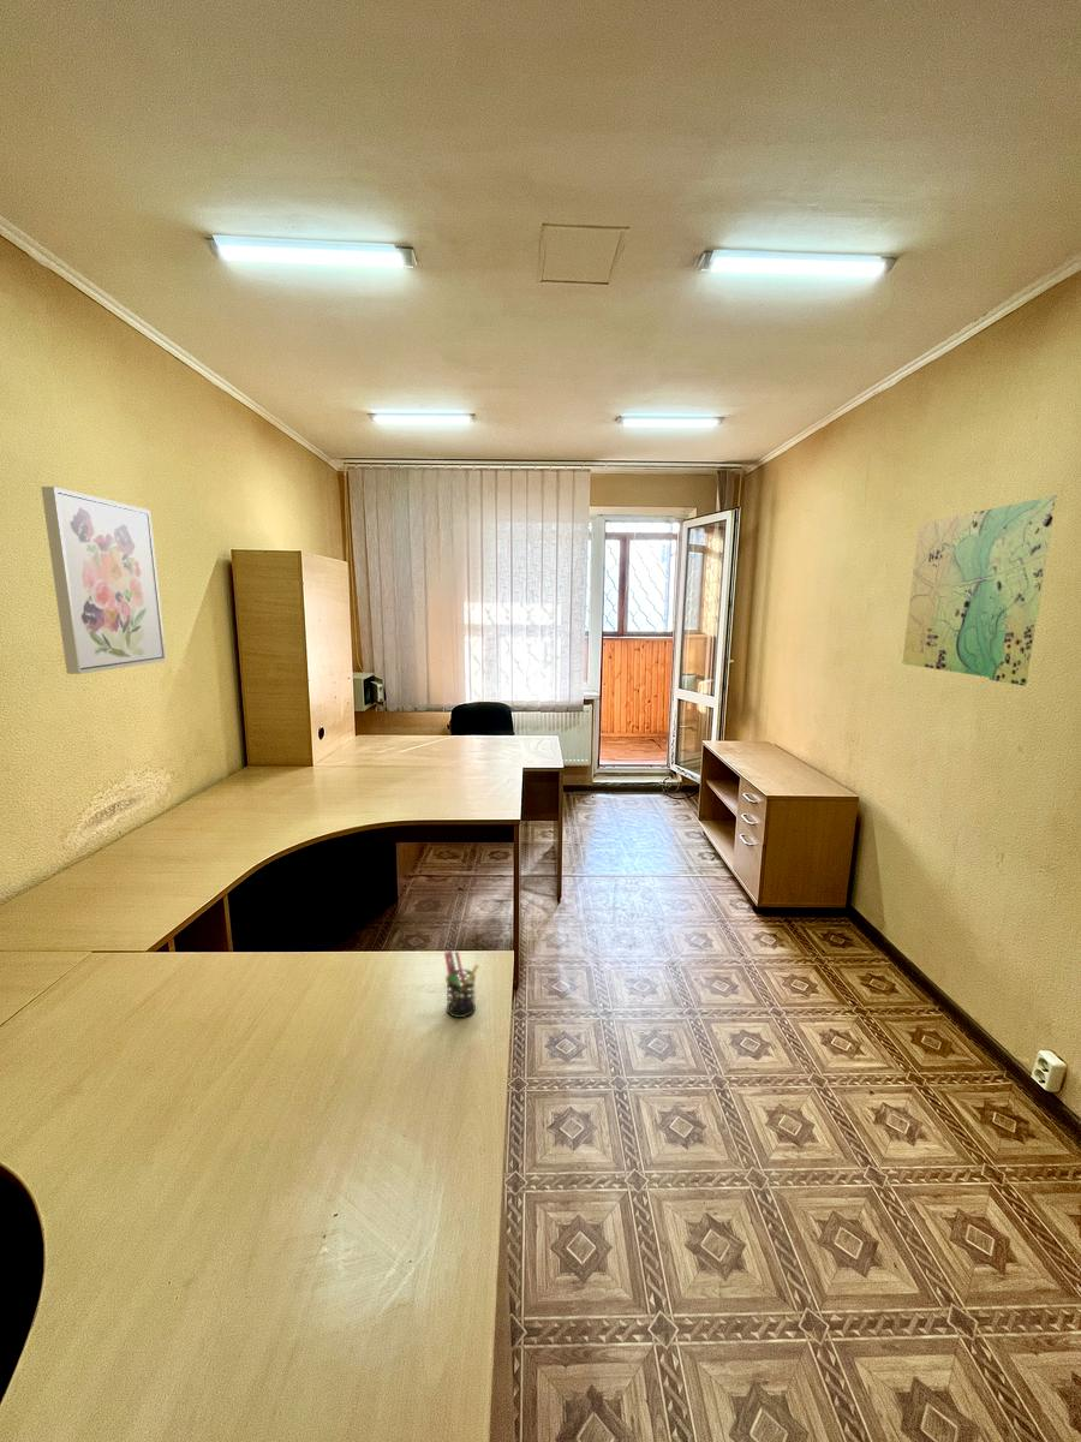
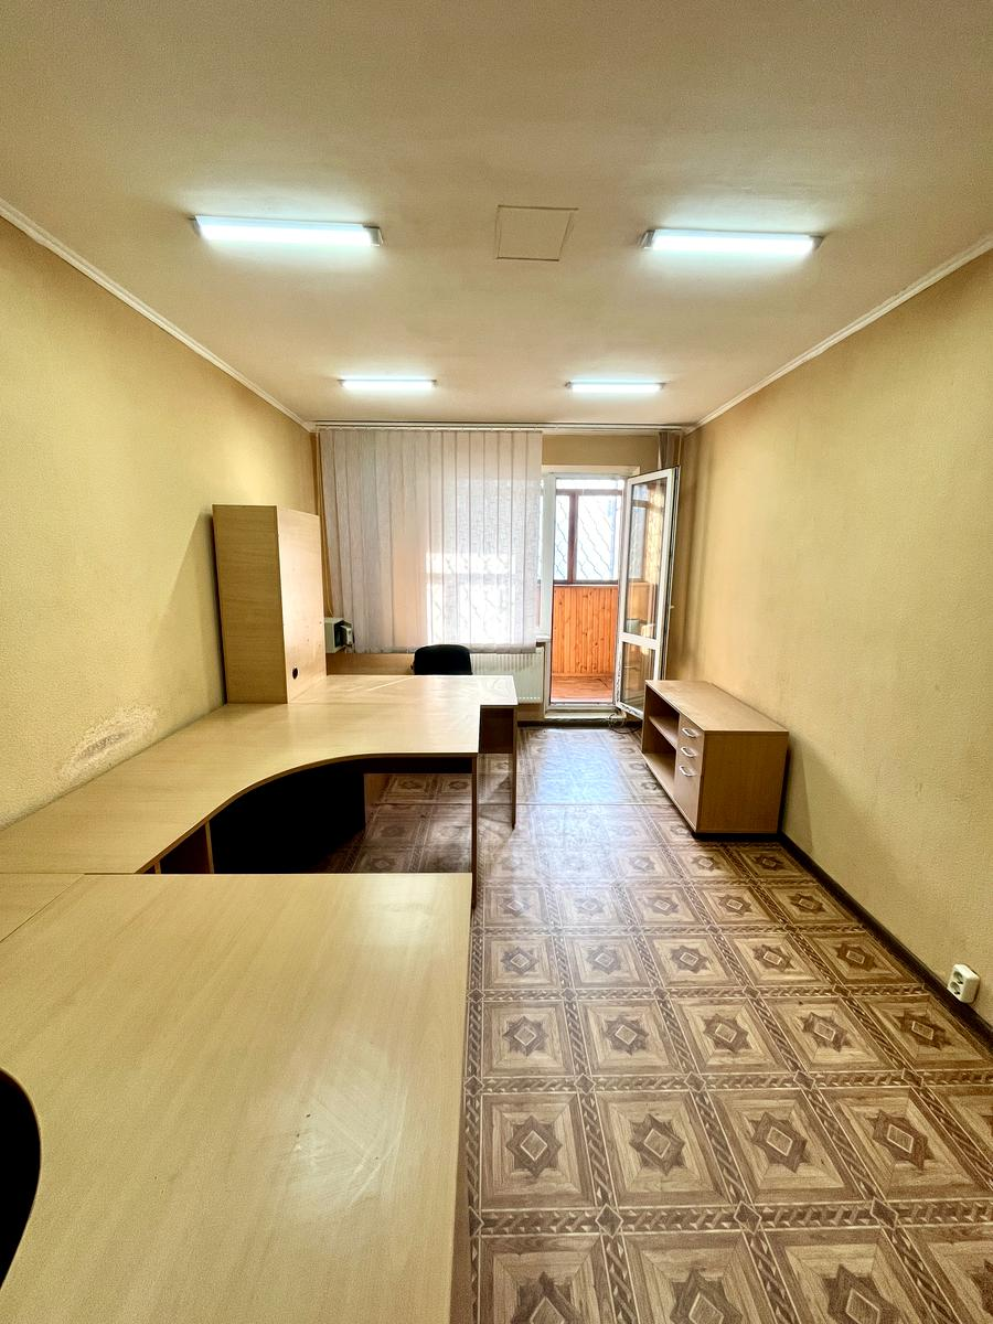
- wall art [40,485,167,675]
- pen holder [443,949,480,1019]
- map [901,494,1058,687]
